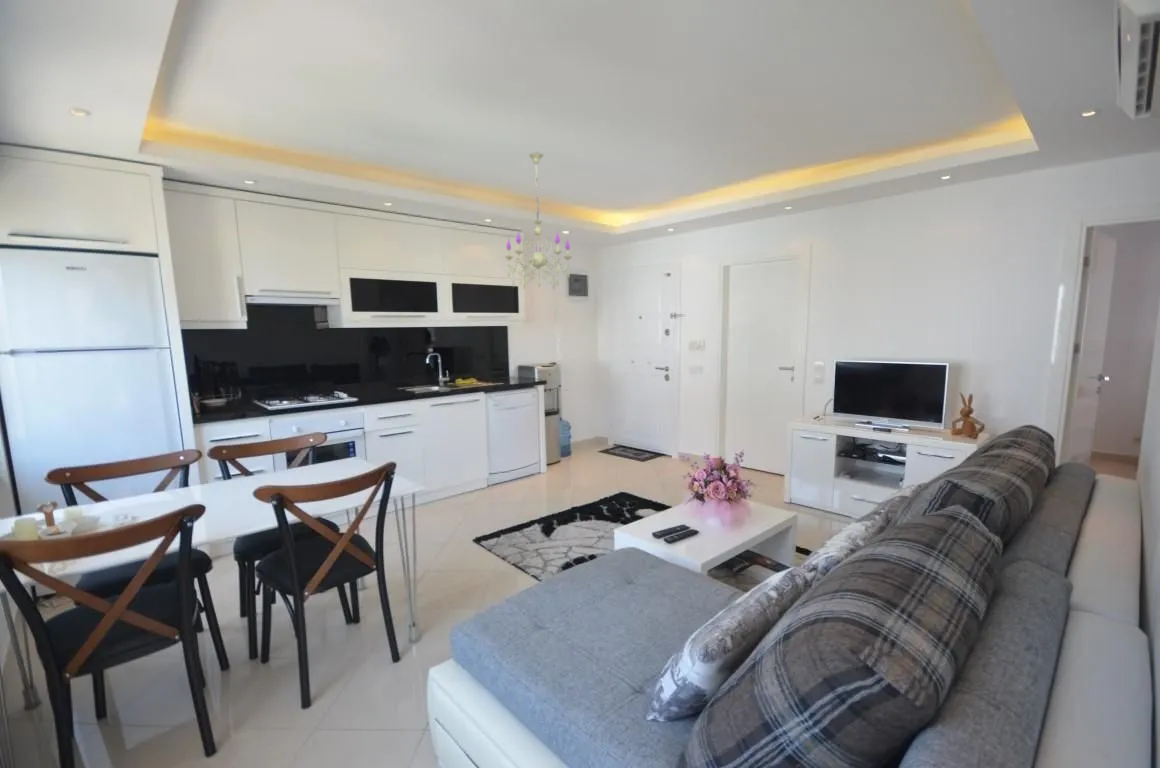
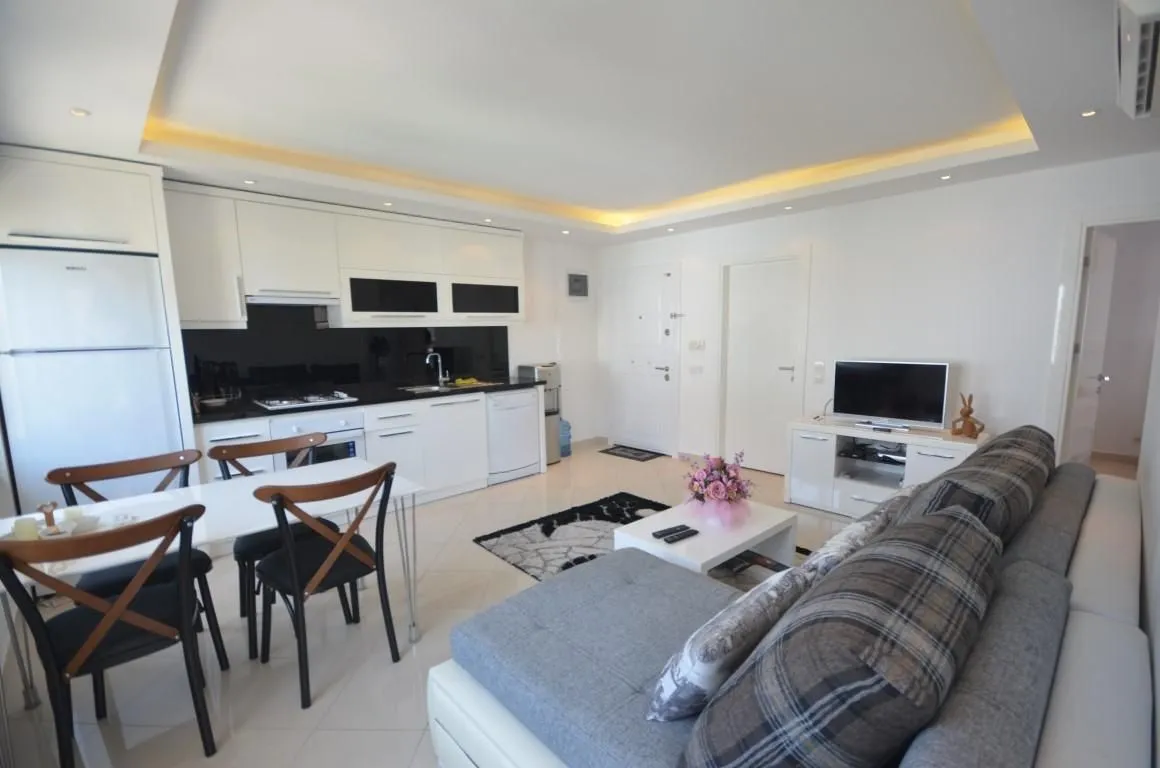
- chandelier [504,151,573,291]
